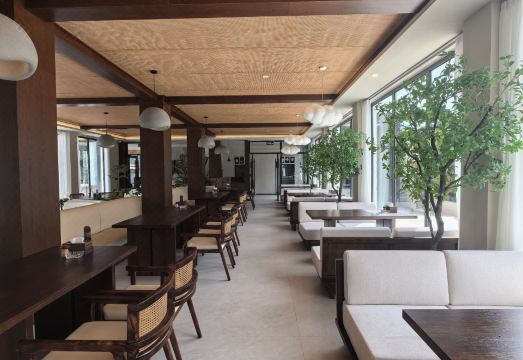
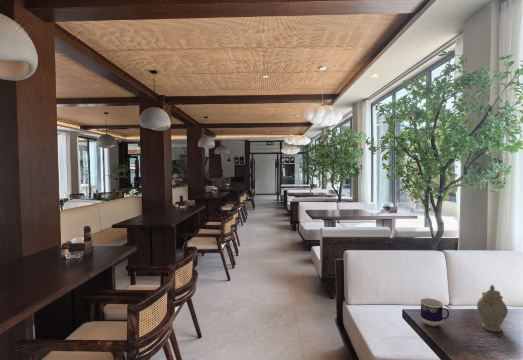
+ chinaware [476,284,509,333]
+ cup [419,297,450,327]
